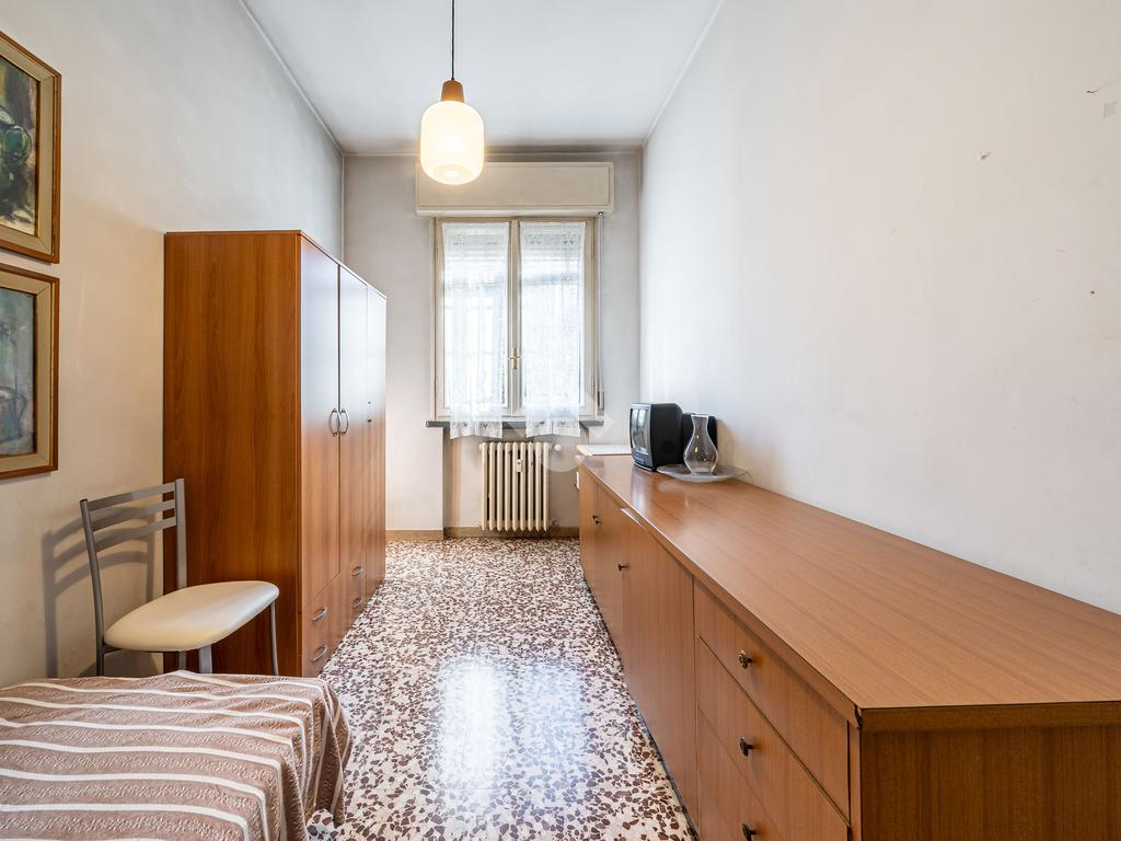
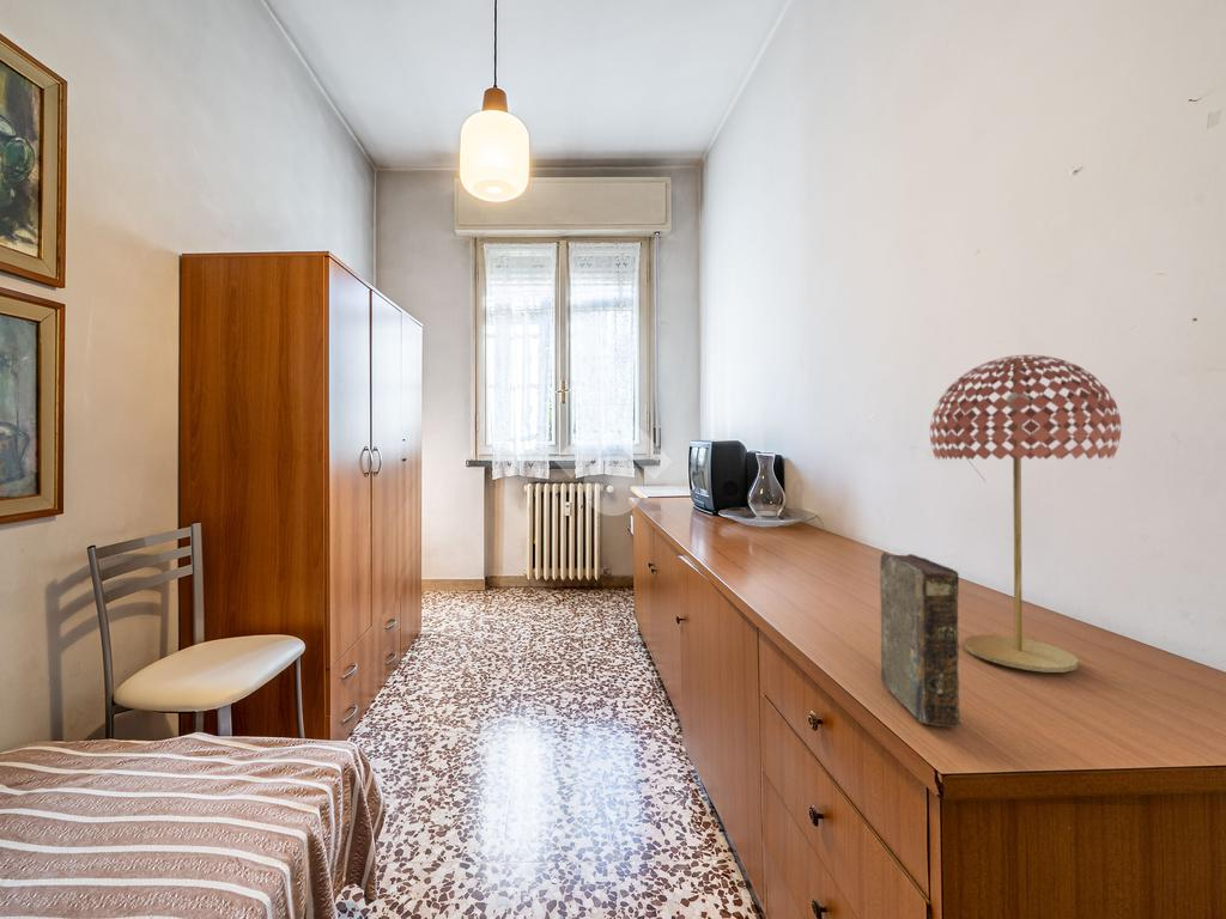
+ table lamp [929,354,1122,674]
+ book [879,552,963,728]
